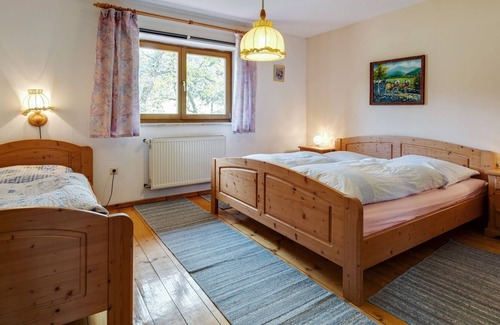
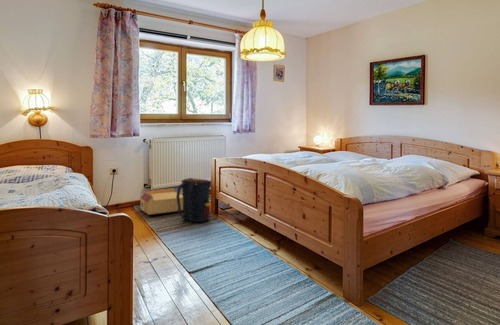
+ satchel [176,177,212,223]
+ basket [139,187,183,216]
